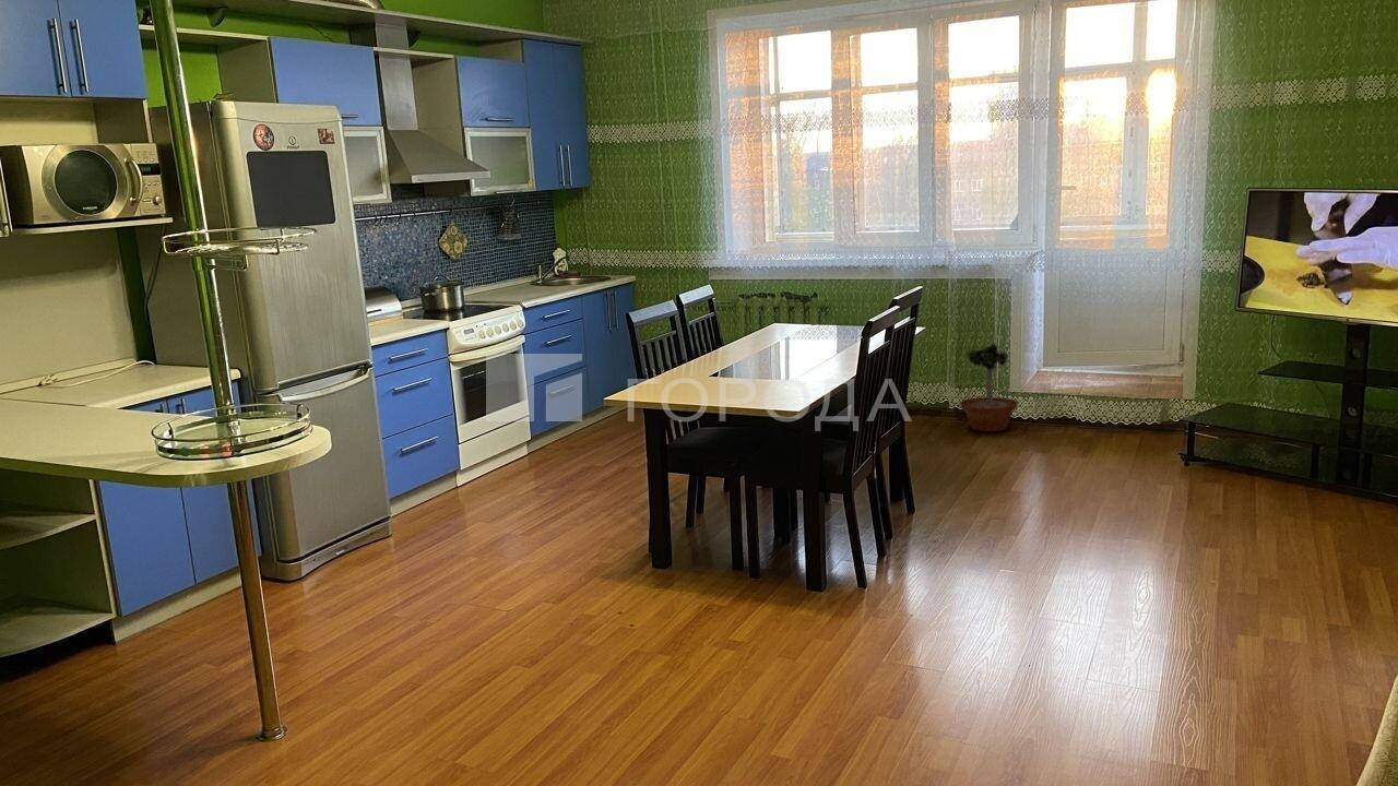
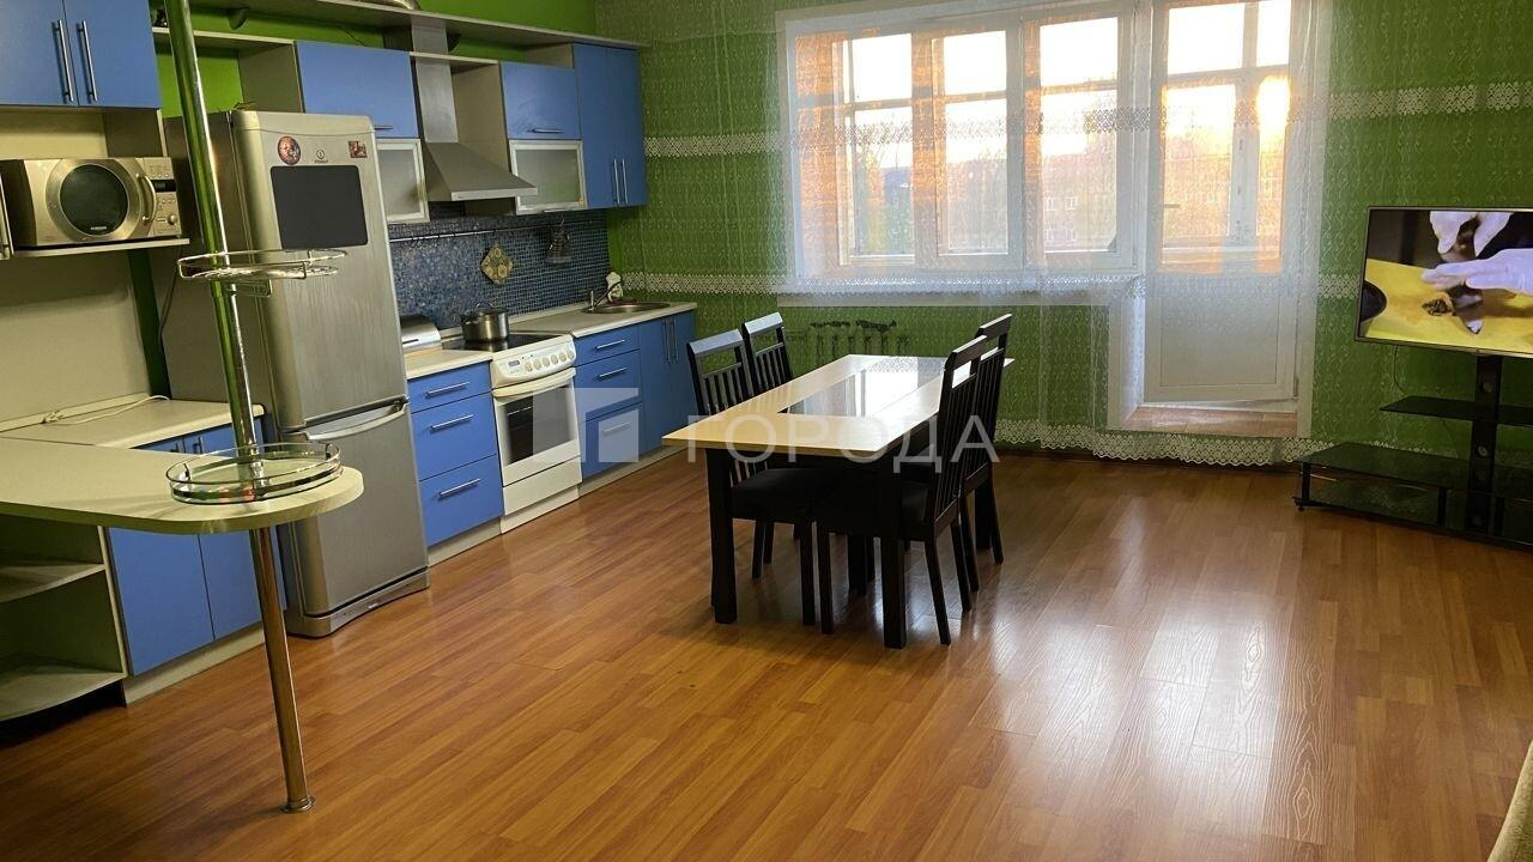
- potted tree [959,335,1019,432]
